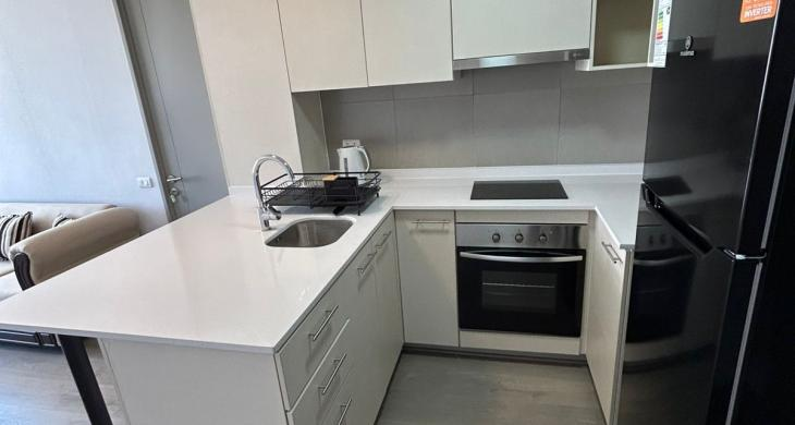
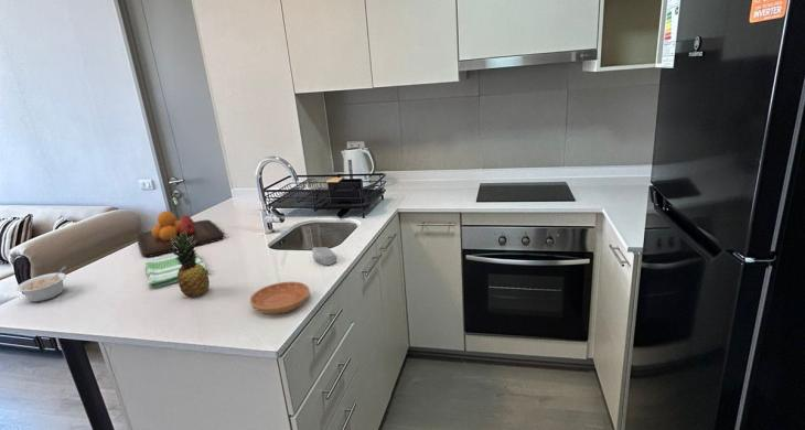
+ legume [15,266,67,303]
+ fruit [171,232,211,298]
+ chopping board [136,209,225,258]
+ saucer [249,281,311,315]
+ dish towel [144,251,210,289]
+ soap bar [311,246,337,267]
